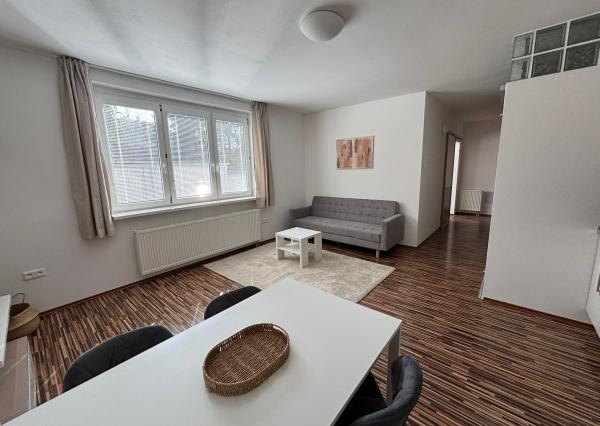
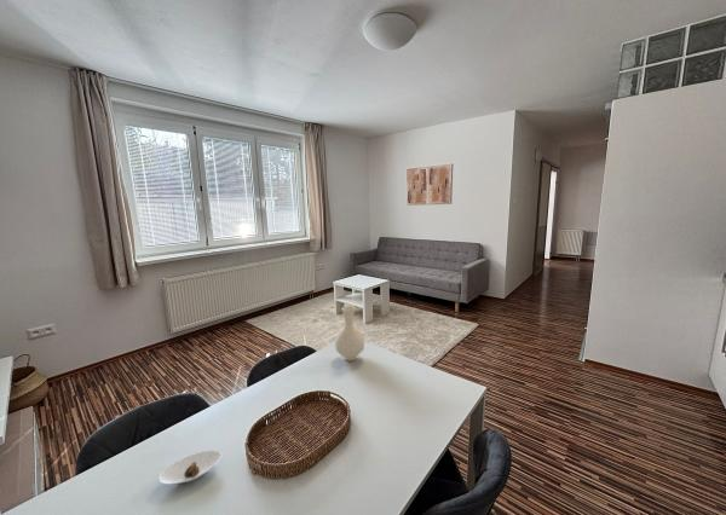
+ vase [334,305,365,361]
+ saucer [157,450,223,486]
